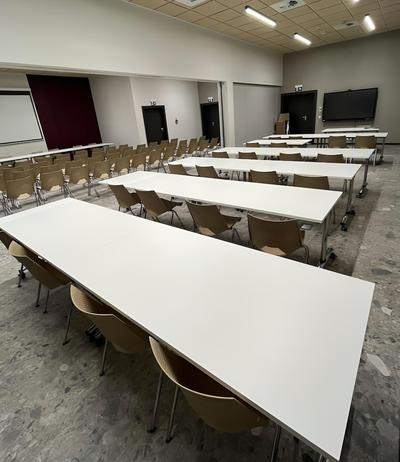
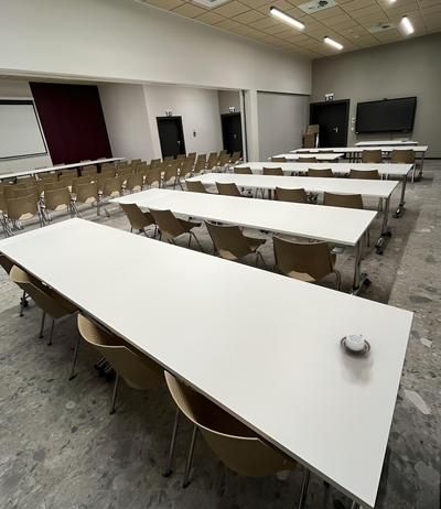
+ cup [340,333,372,355]
